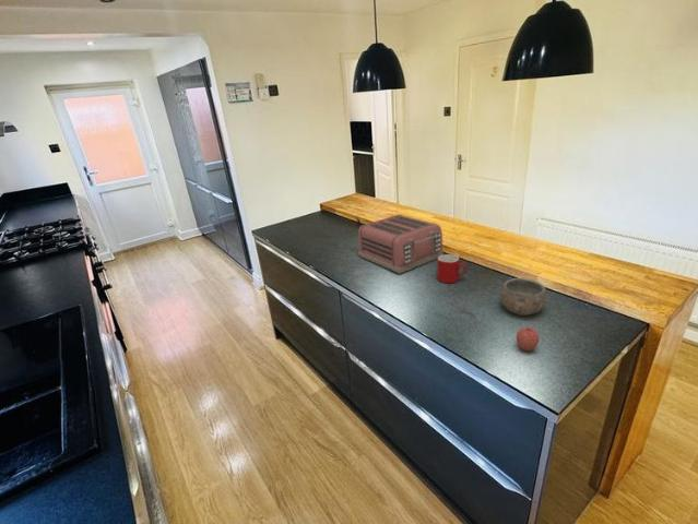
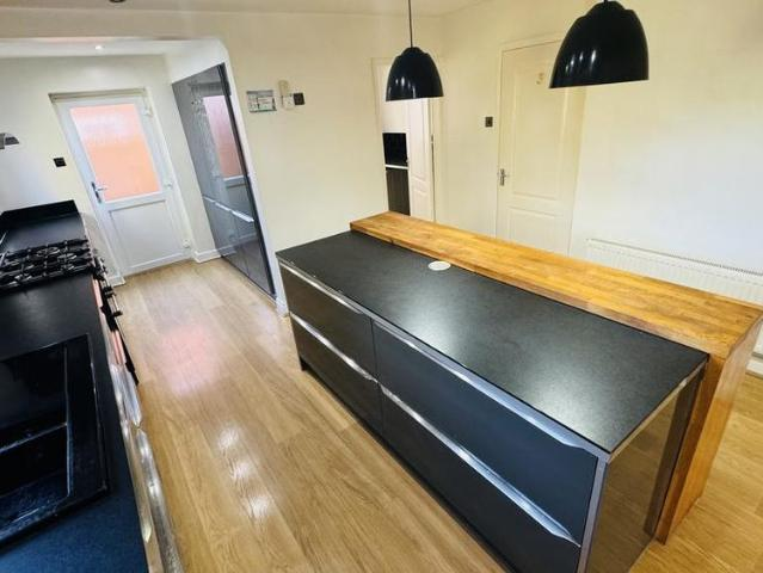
- bowl [499,277,548,317]
- fruit [516,326,541,352]
- mug [437,253,468,284]
- toaster [357,214,445,275]
